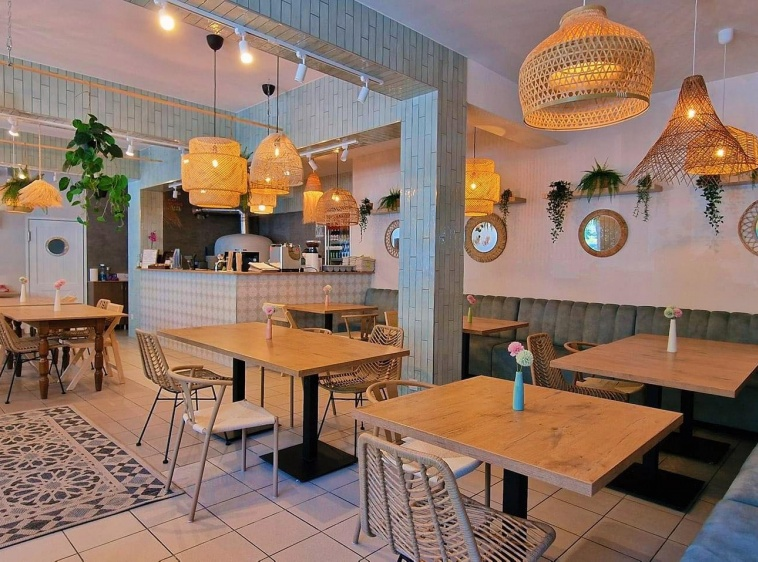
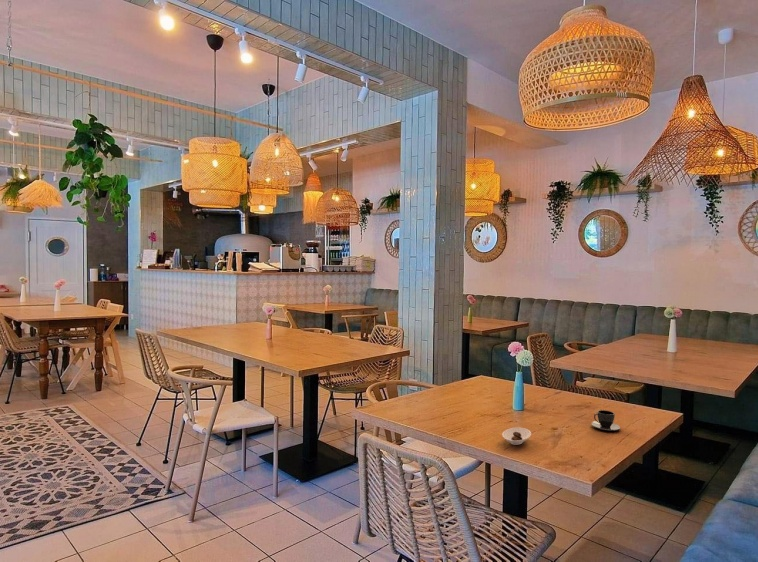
+ saucer [501,427,532,446]
+ teacup [590,409,621,432]
